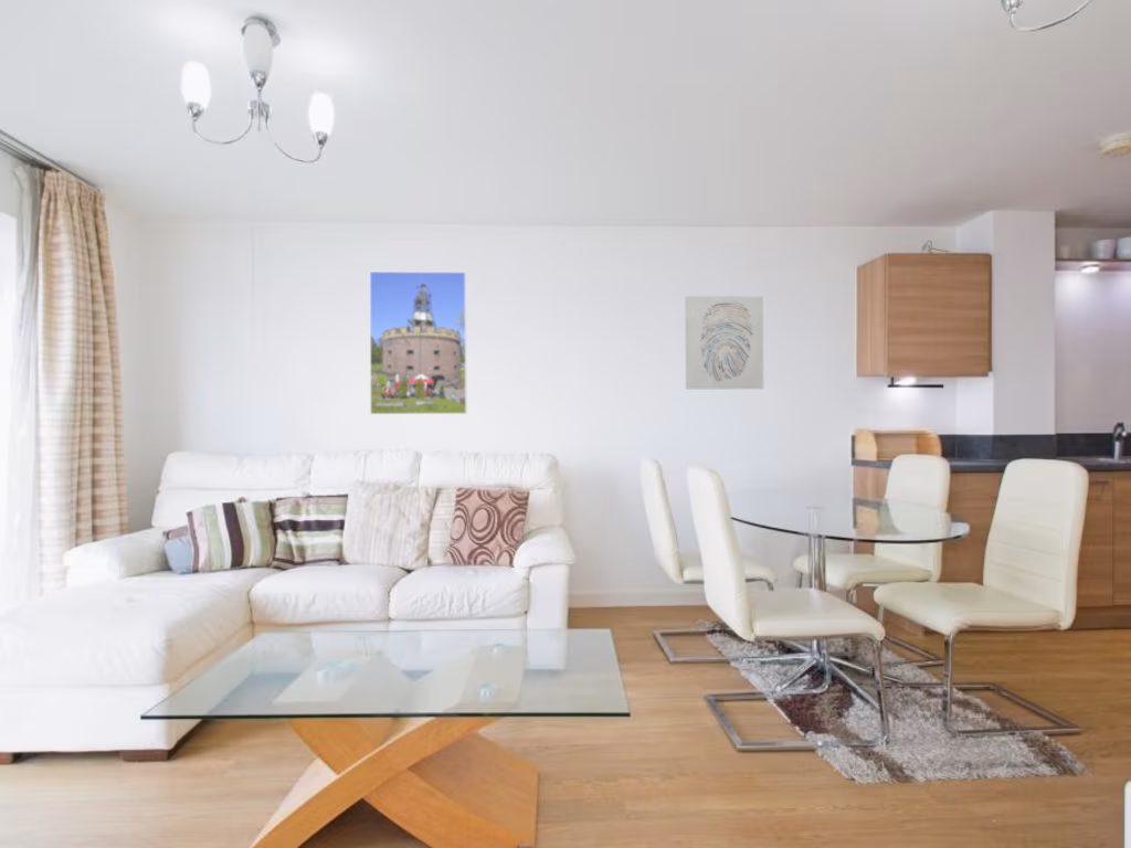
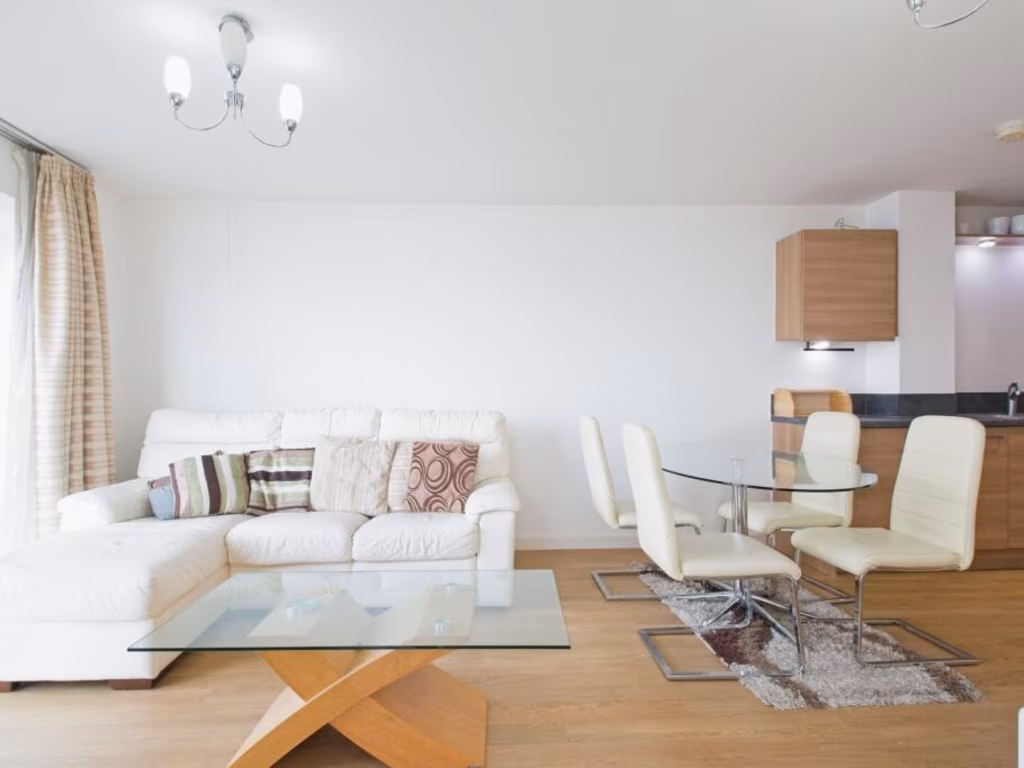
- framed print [369,271,468,415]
- wall art [685,295,764,390]
